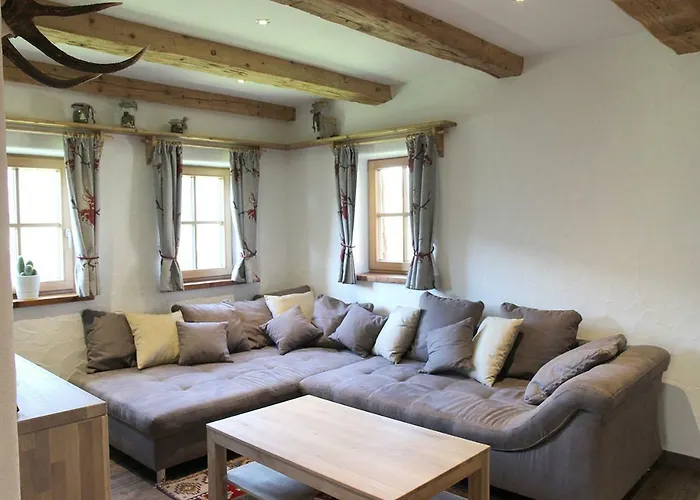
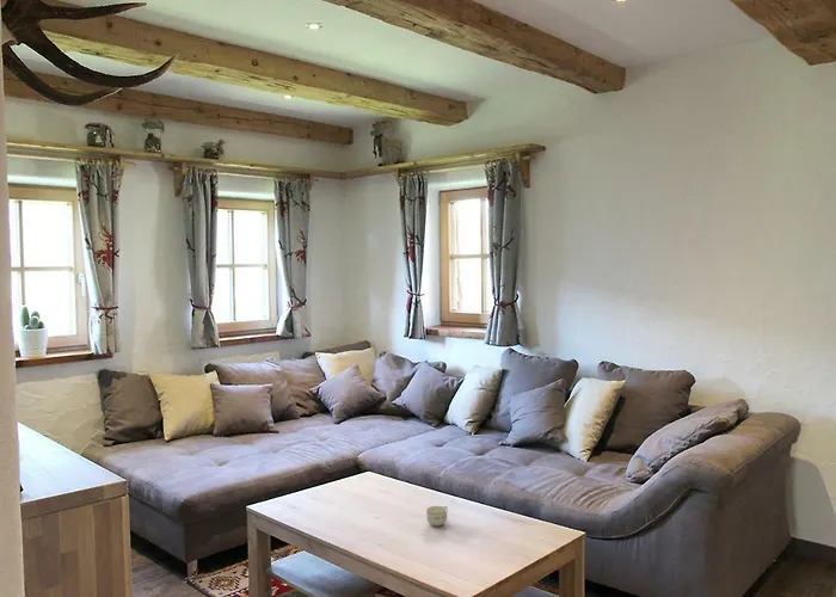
+ cup [425,505,449,528]
